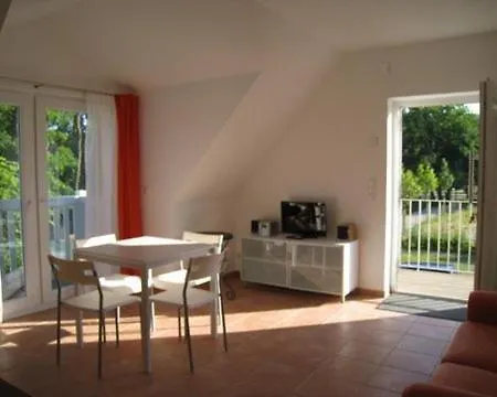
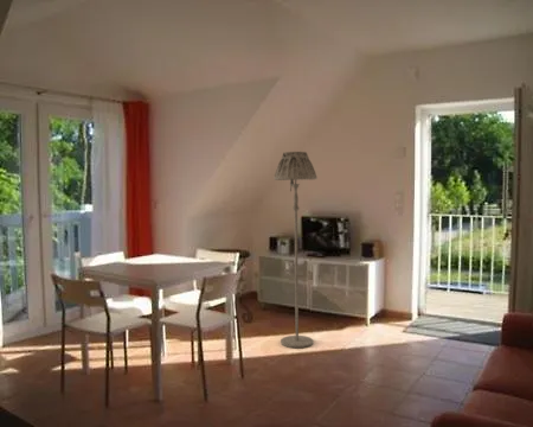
+ floor lamp [272,151,319,349]
